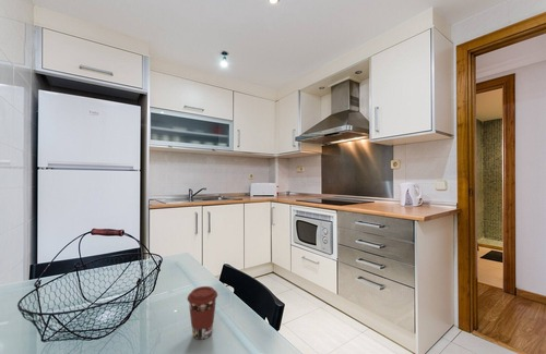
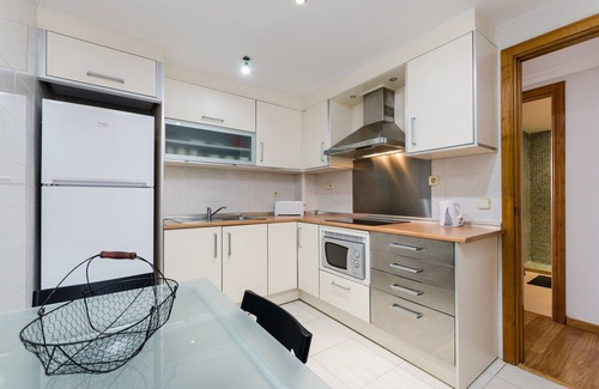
- coffee cup [186,285,218,341]
